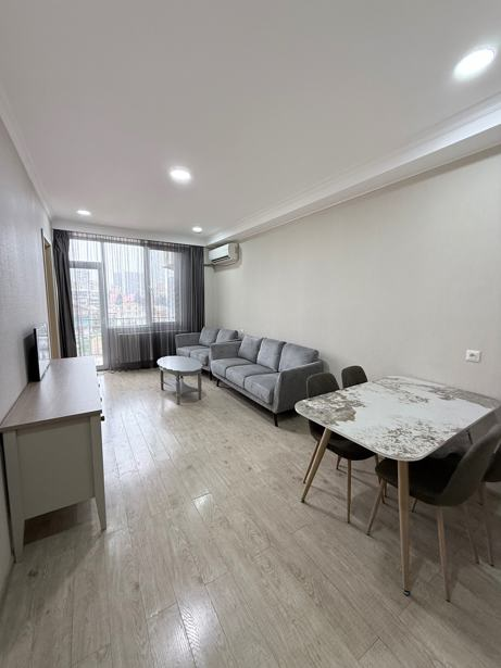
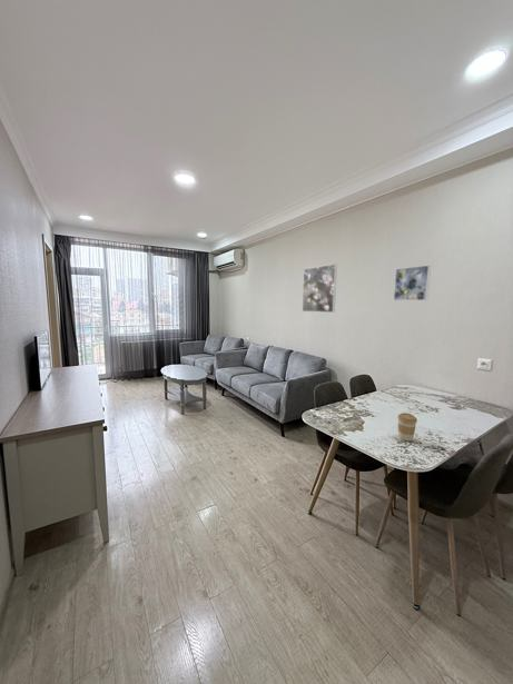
+ coffee cup [396,412,418,443]
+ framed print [302,262,338,314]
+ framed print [393,264,432,301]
